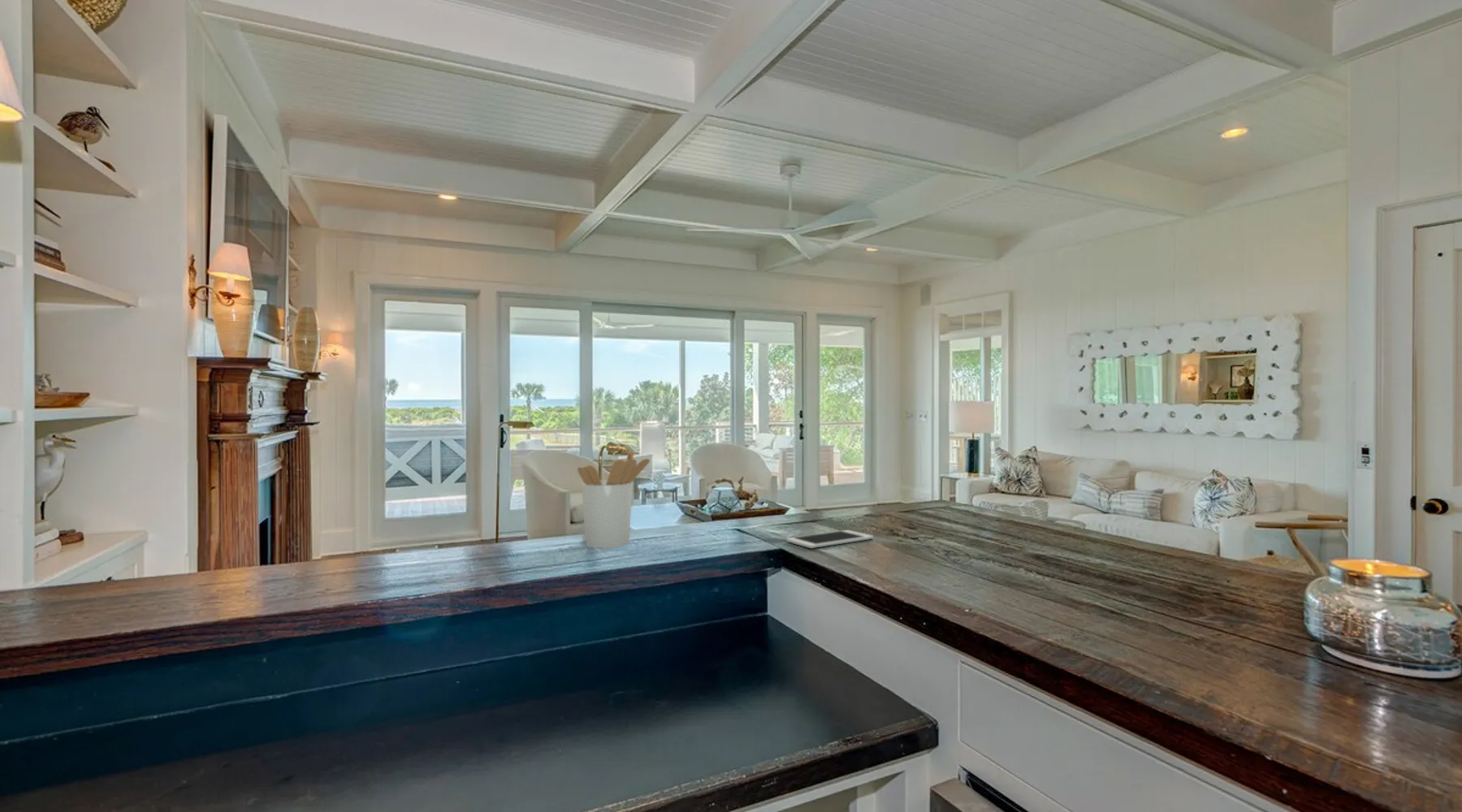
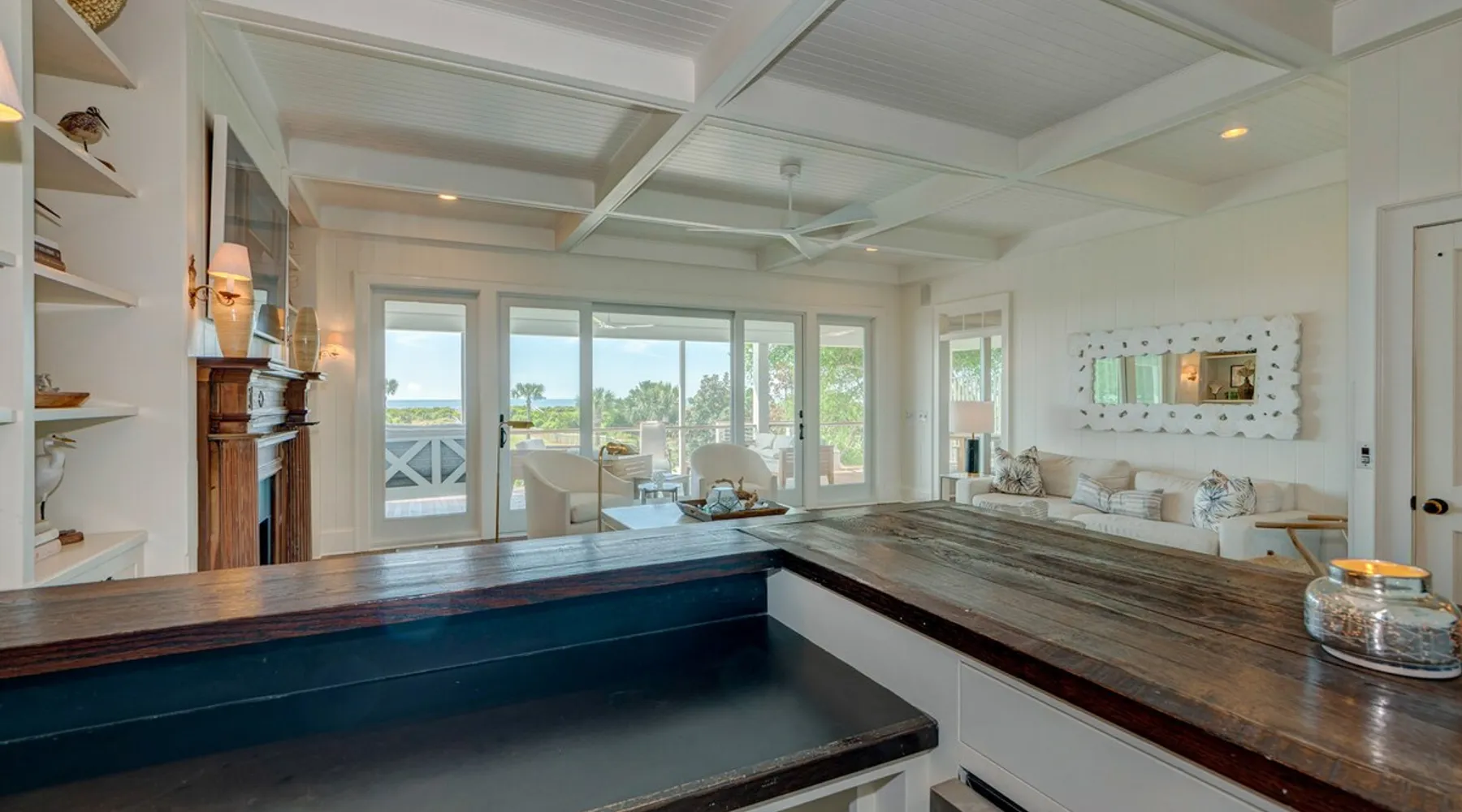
- cell phone [786,529,875,549]
- utensil holder [577,450,651,549]
